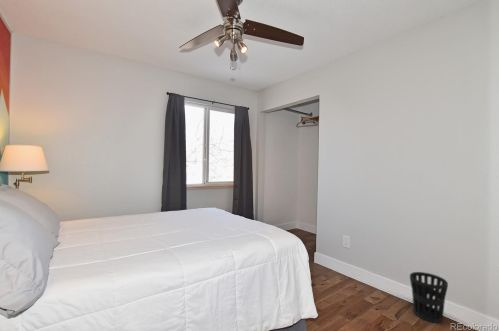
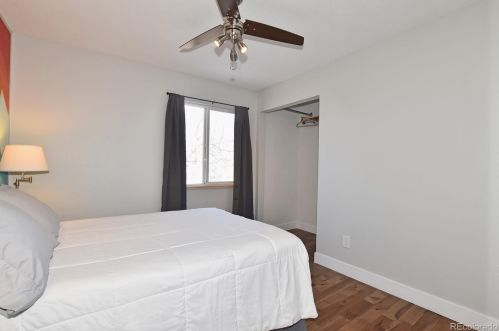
- wastebasket [409,271,449,324]
